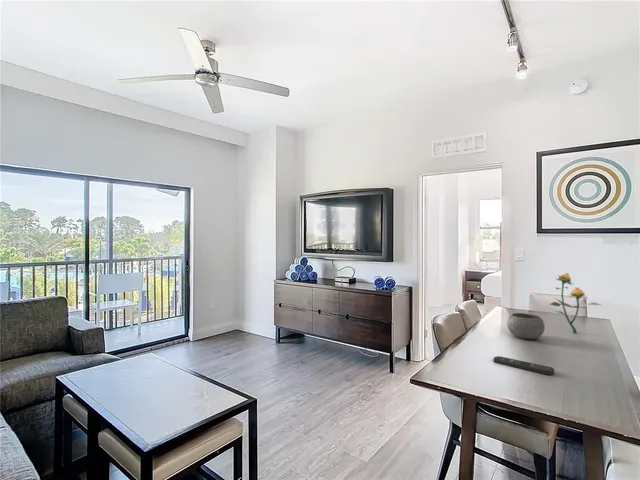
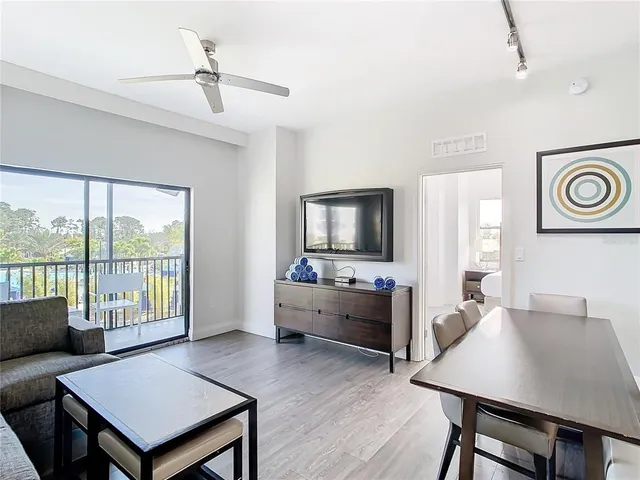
- flower [548,272,602,334]
- bowl [506,312,546,340]
- remote control [493,355,555,376]
